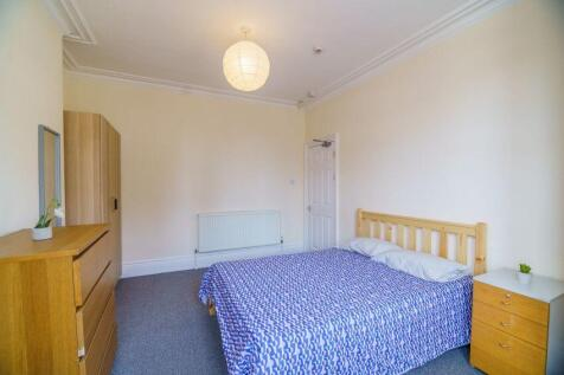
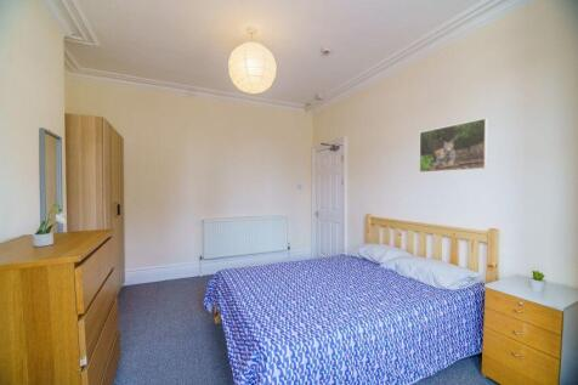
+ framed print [418,117,489,174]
